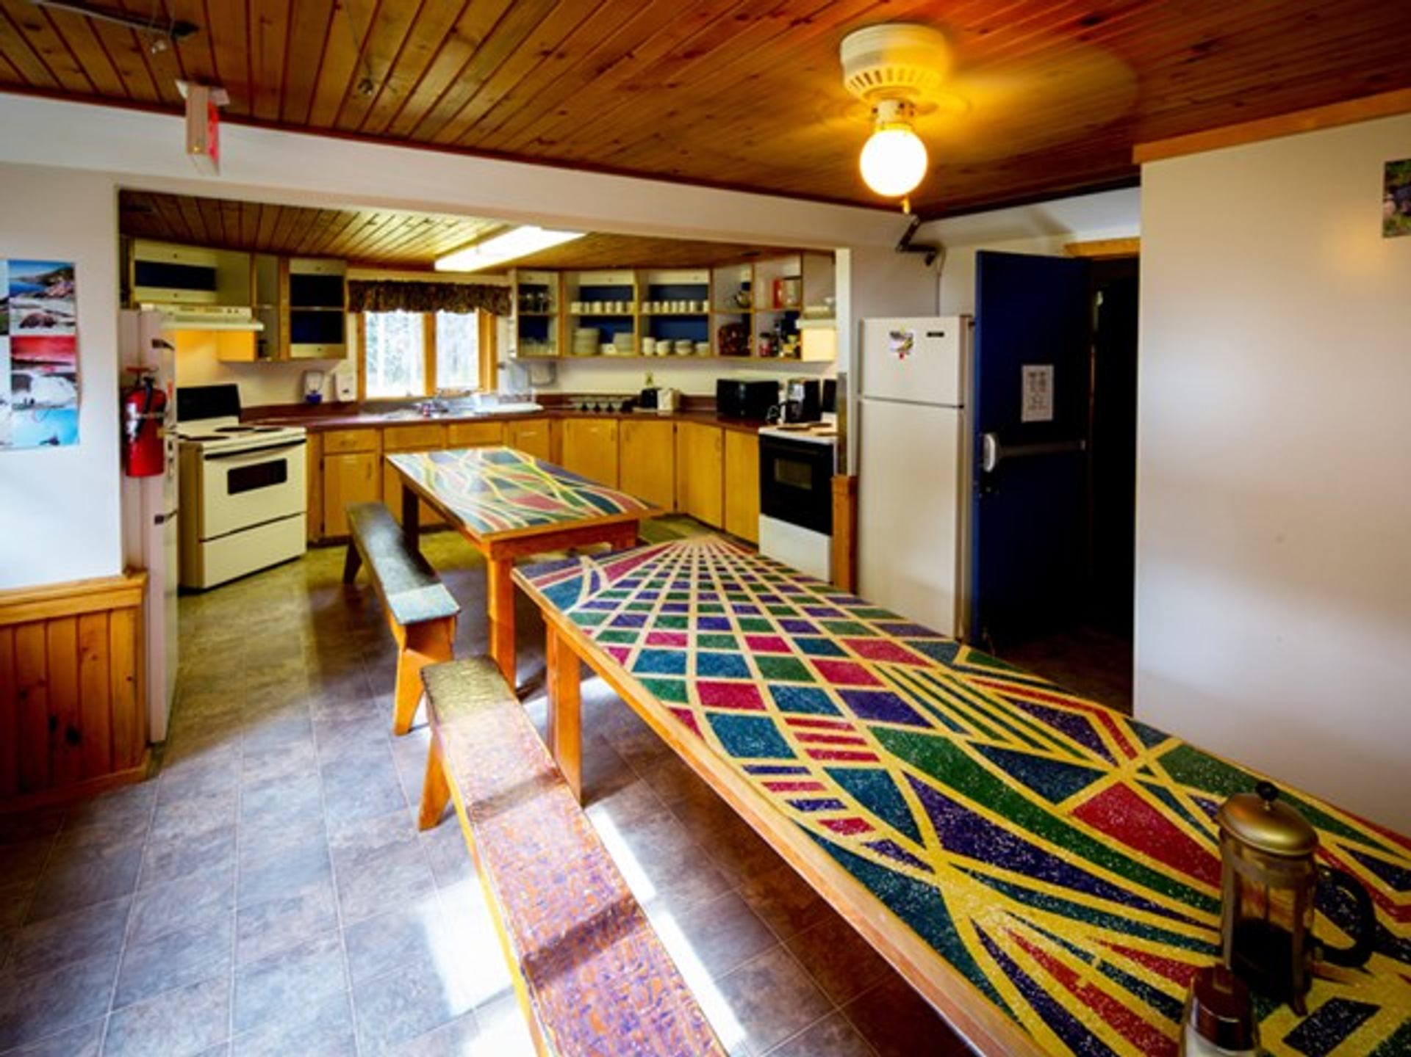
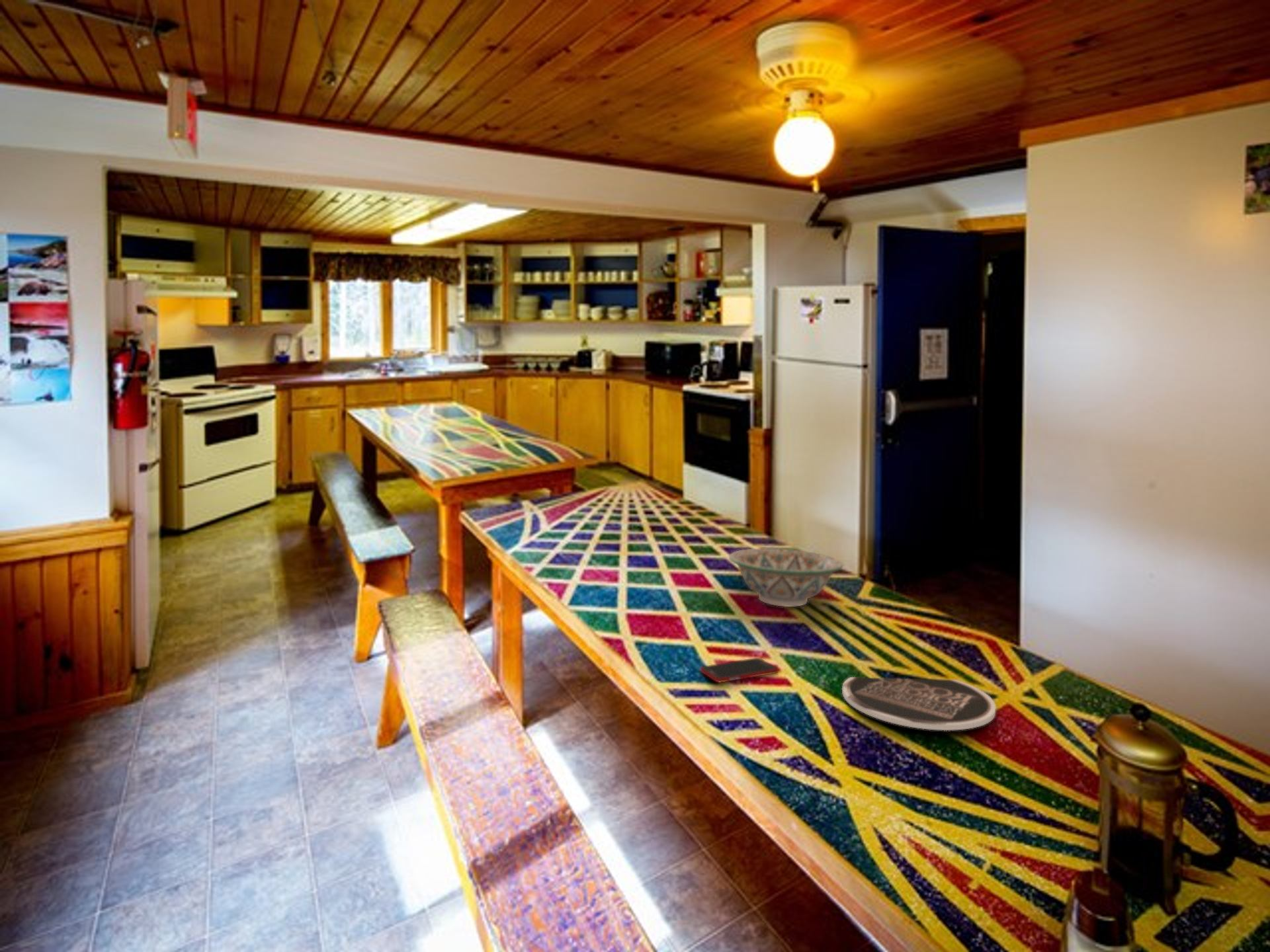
+ decorative bowl [728,548,843,608]
+ cell phone [700,657,779,684]
+ plate [841,676,996,731]
